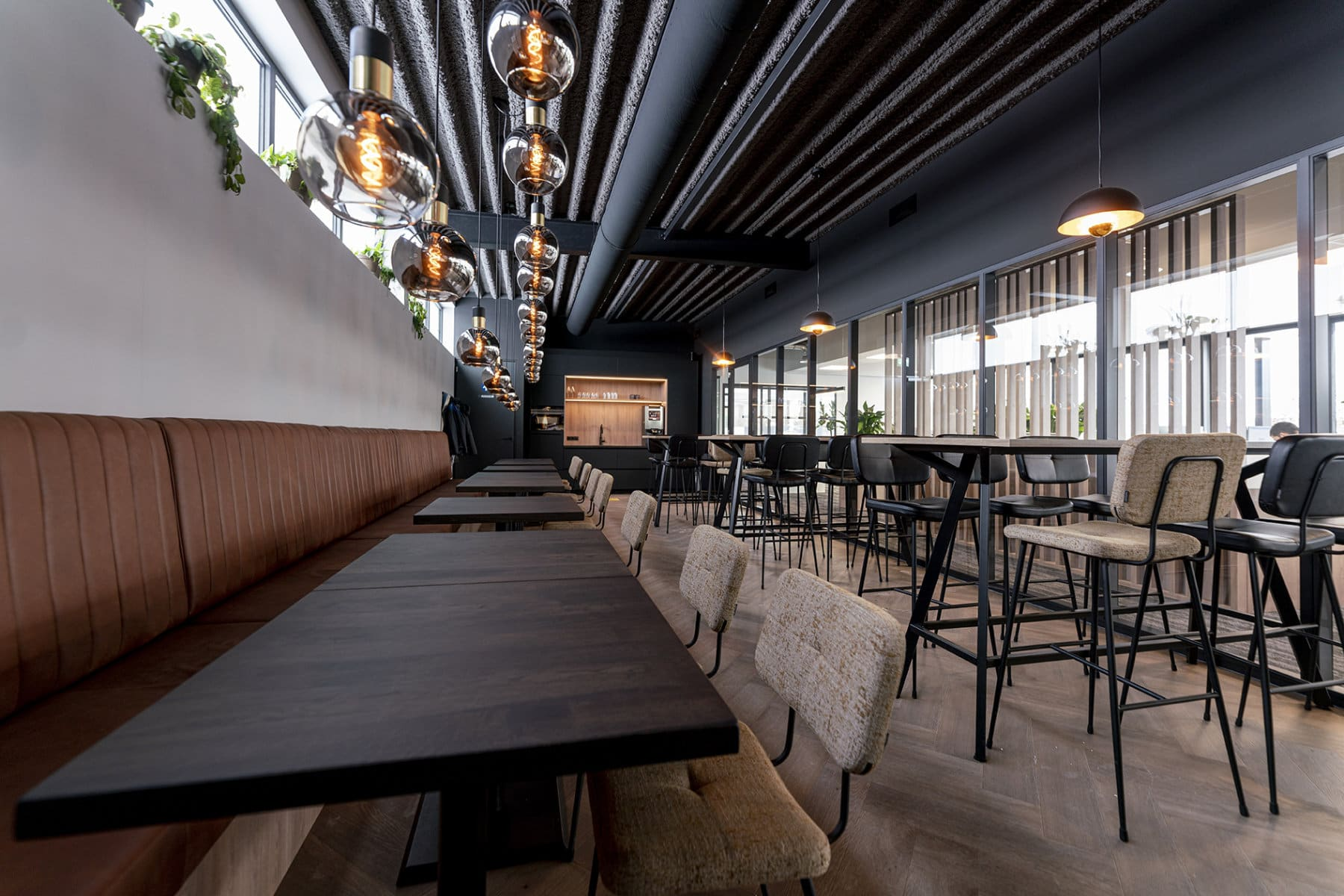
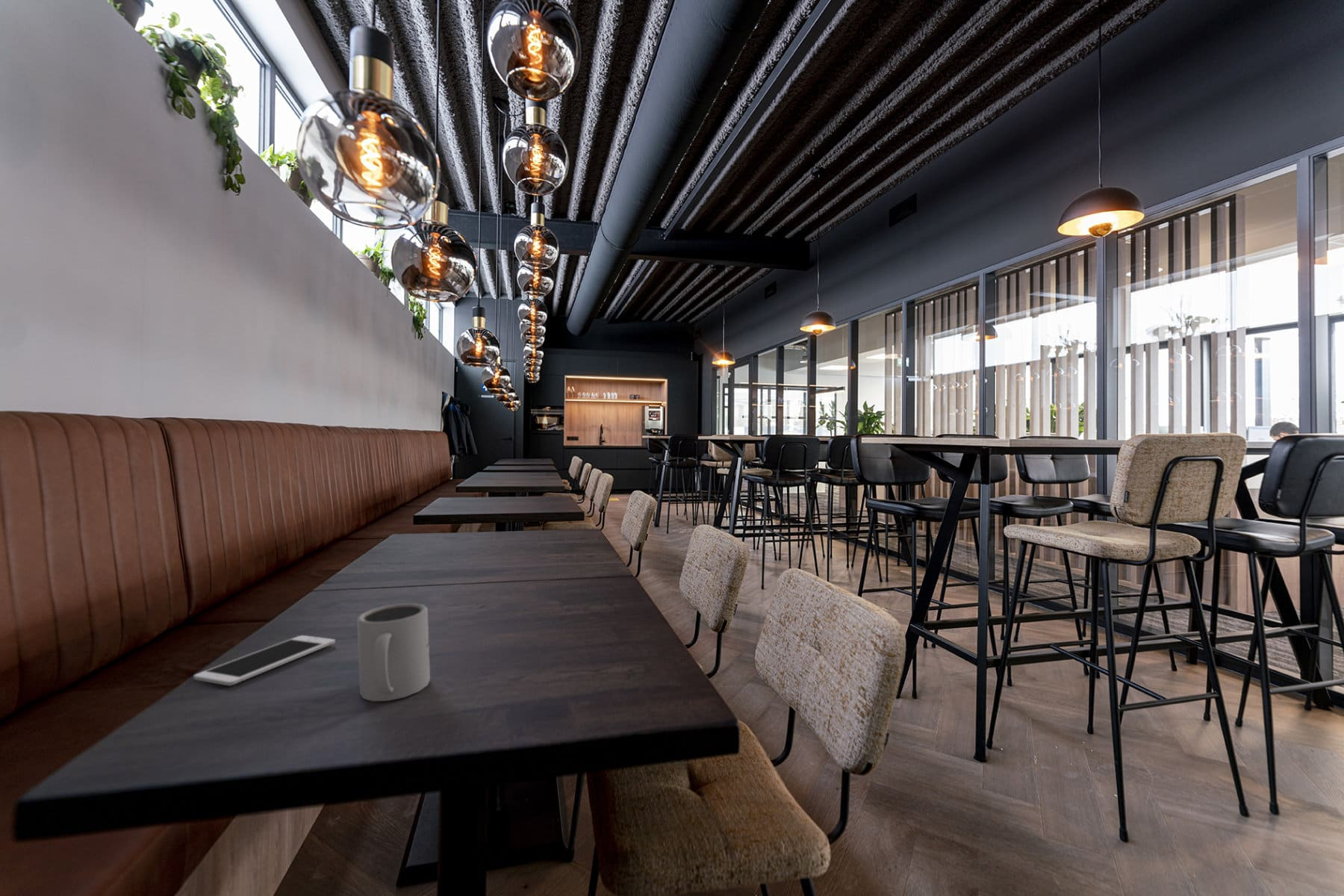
+ cell phone [193,635,336,686]
+ mug [356,603,431,702]
